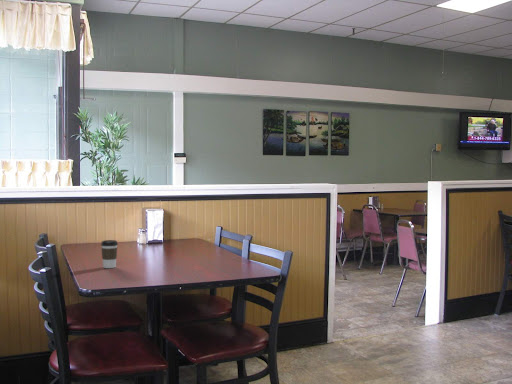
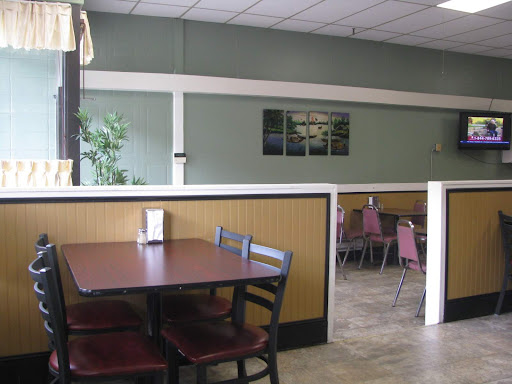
- coffee cup [100,239,119,269]
